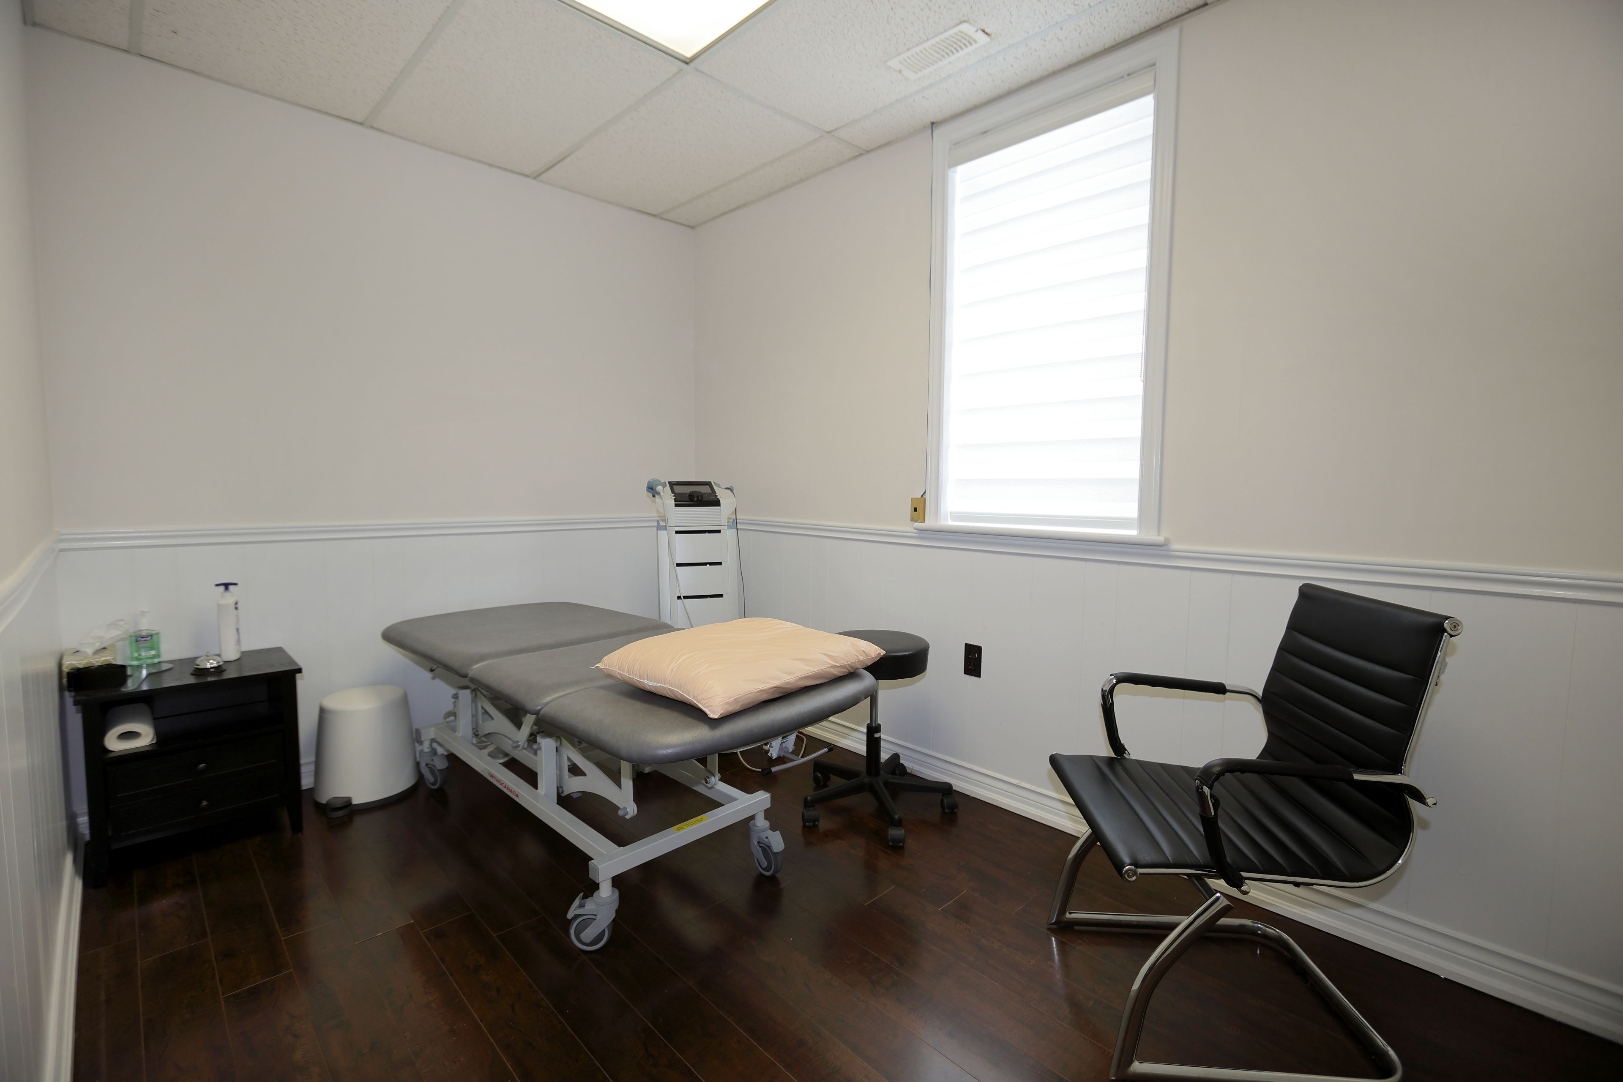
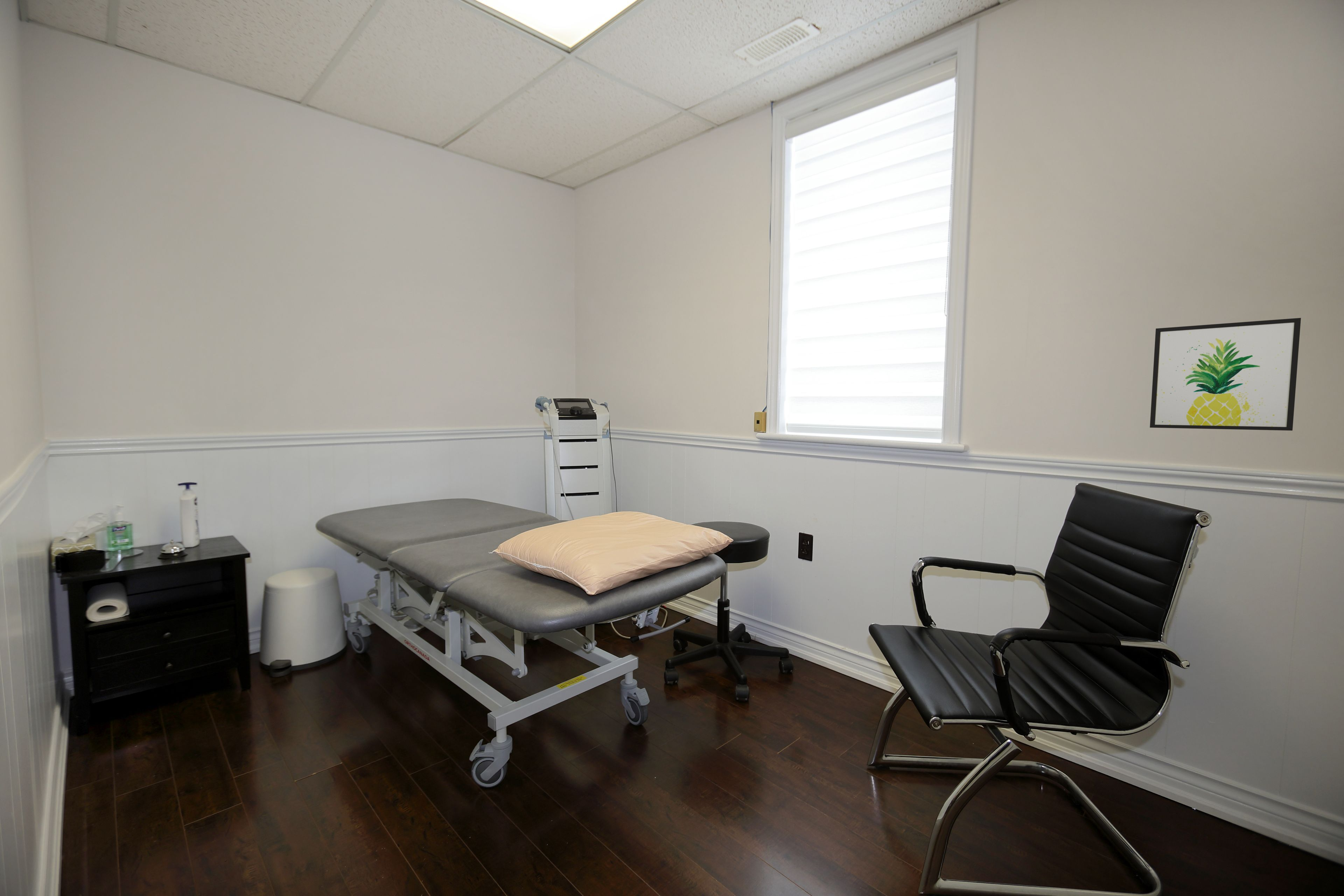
+ wall art [1149,317,1301,431]
